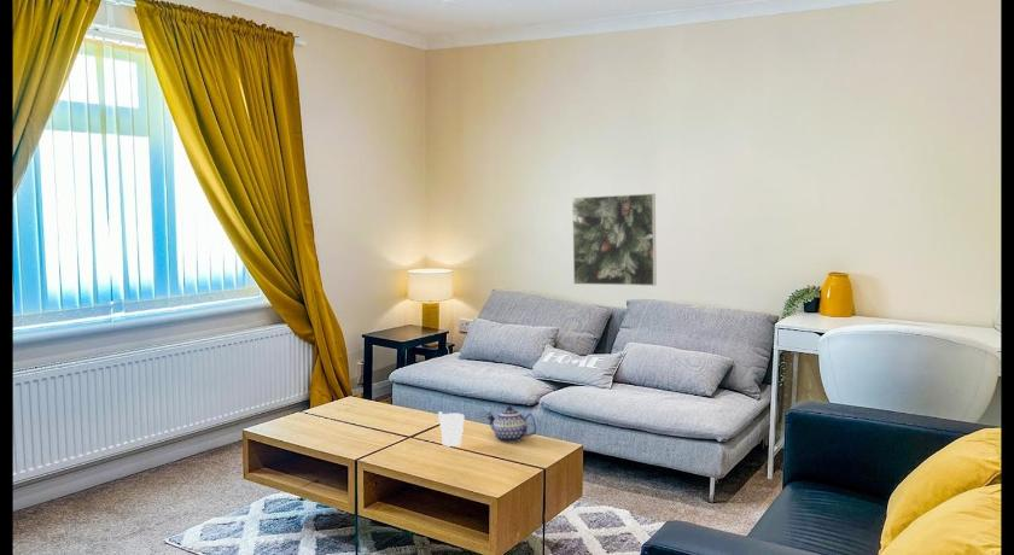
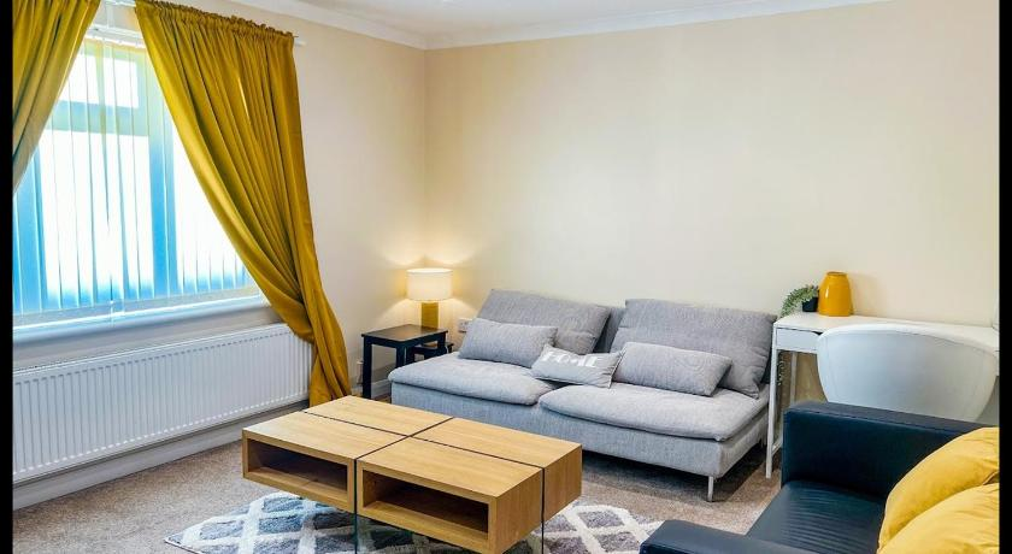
- cup [437,410,465,448]
- teapot [485,405,537,444]
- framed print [571,192,658,287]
